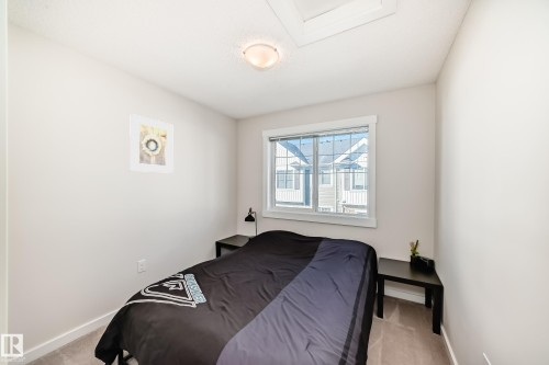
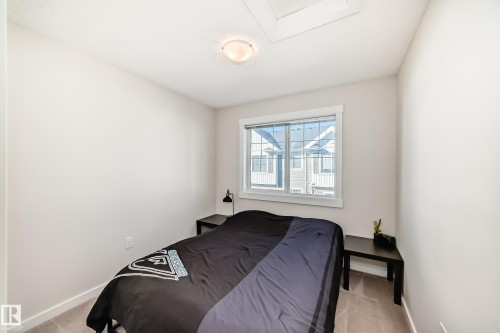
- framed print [128,113,173,174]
